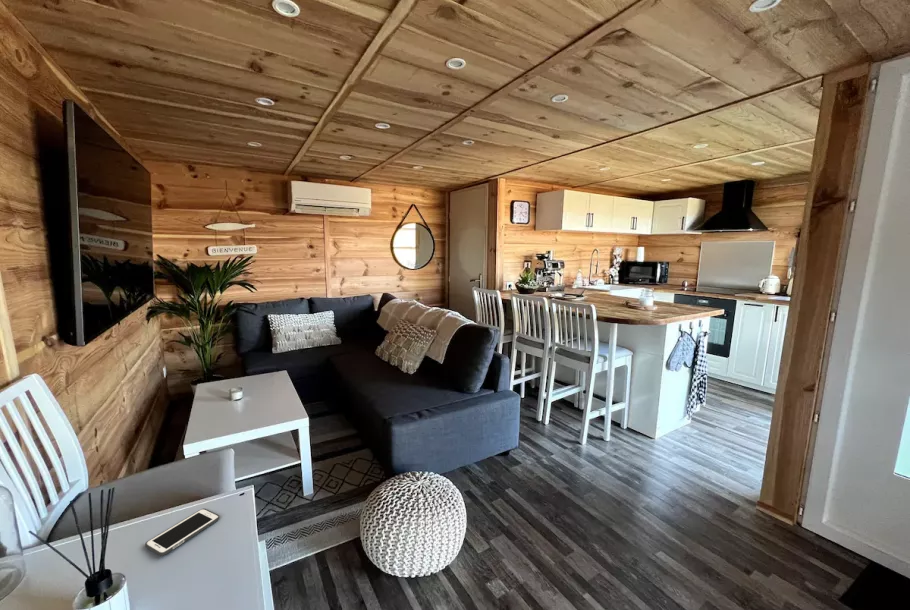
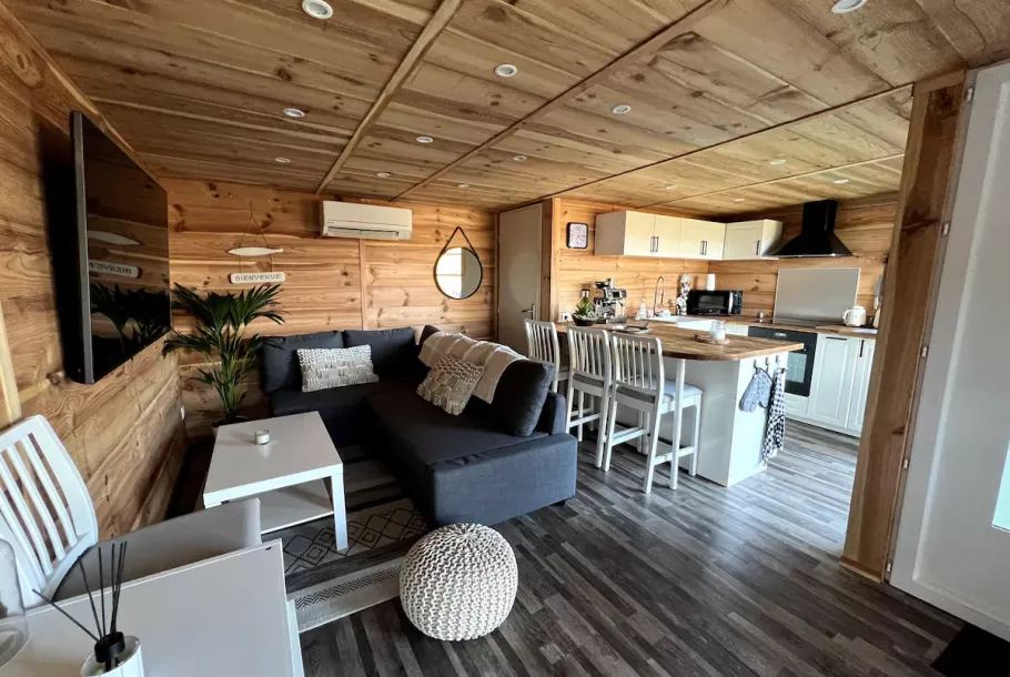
- cell phone [144,508,221,557]
